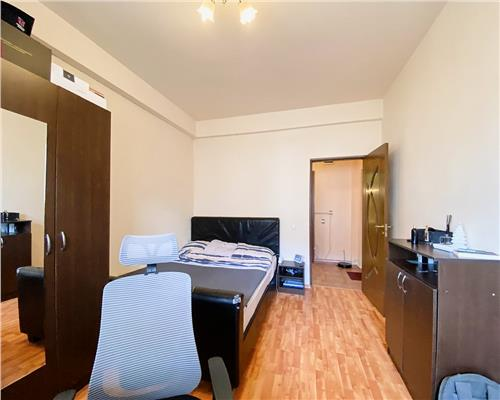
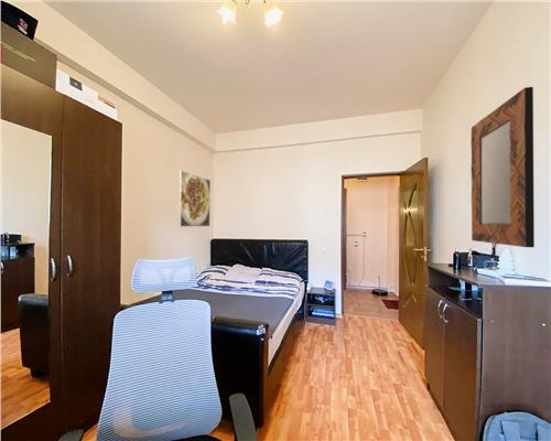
+ home mirror [471,86,536,248]
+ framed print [177,170,212,228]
